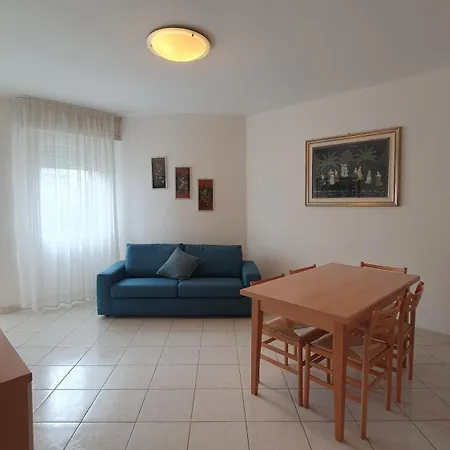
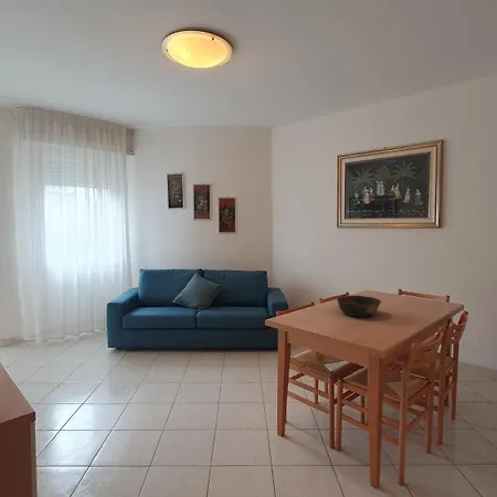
+ bowl [336,295,382,318]
